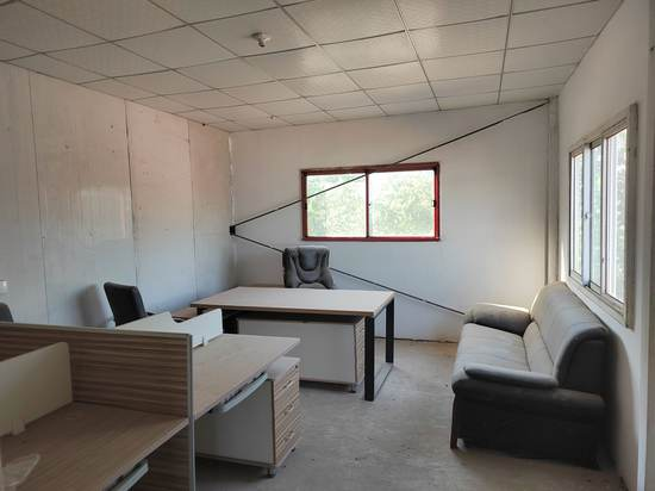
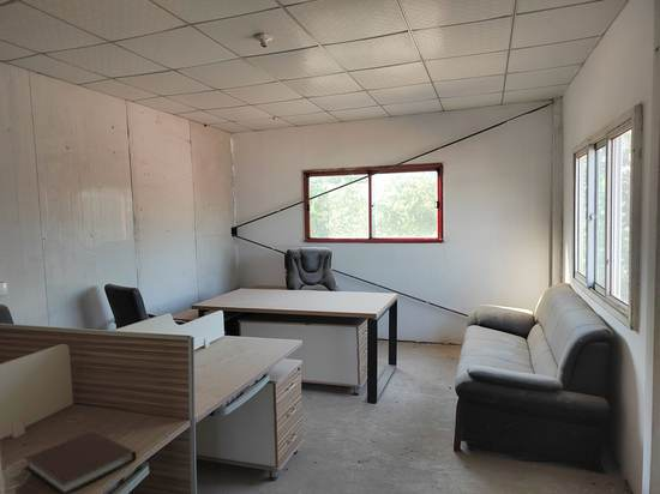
+ notebook [24,430,137,494]
